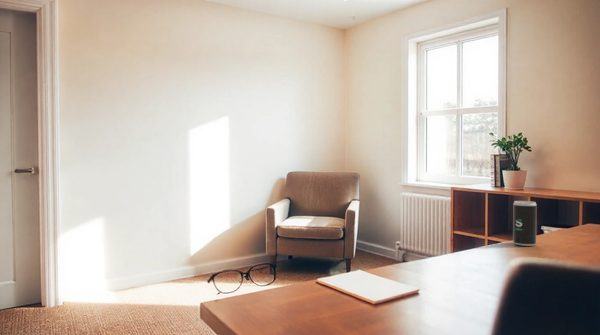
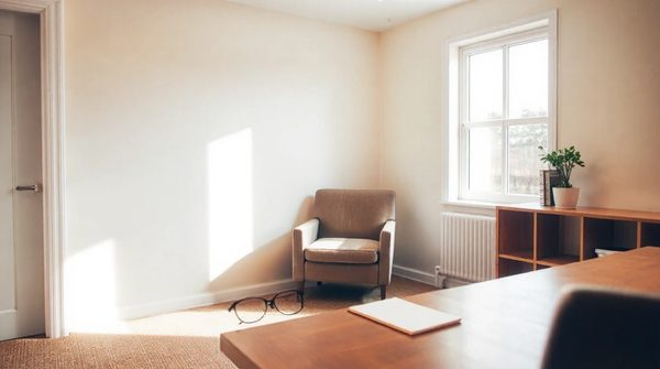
- beverage can [512,200,538,247]
